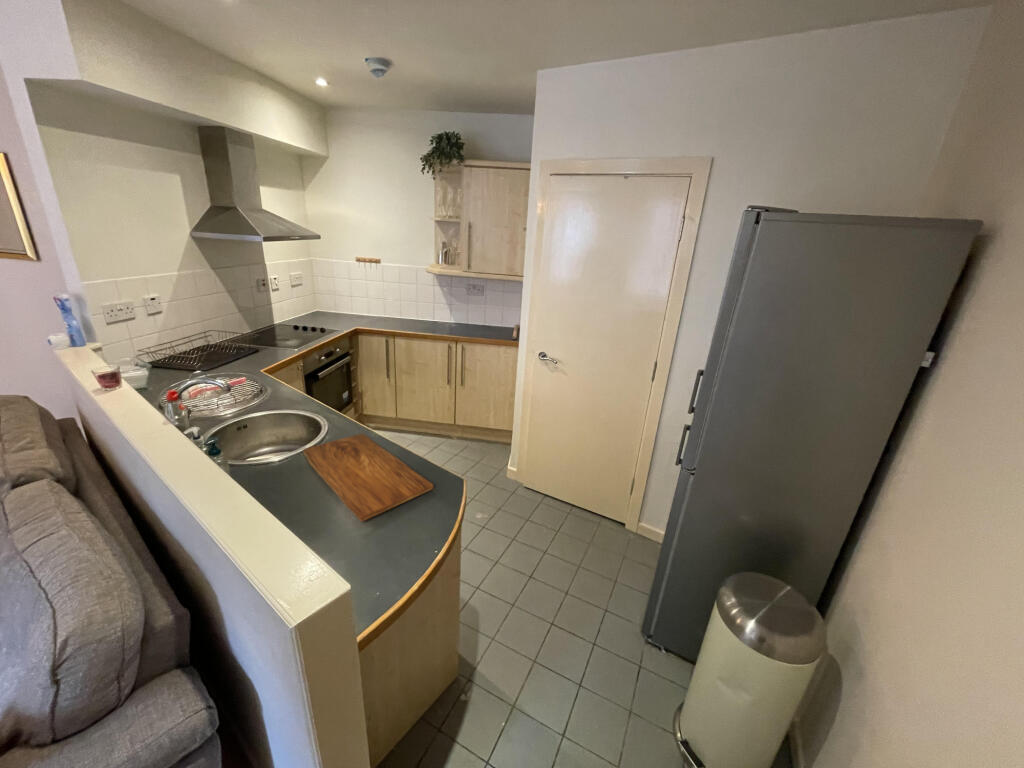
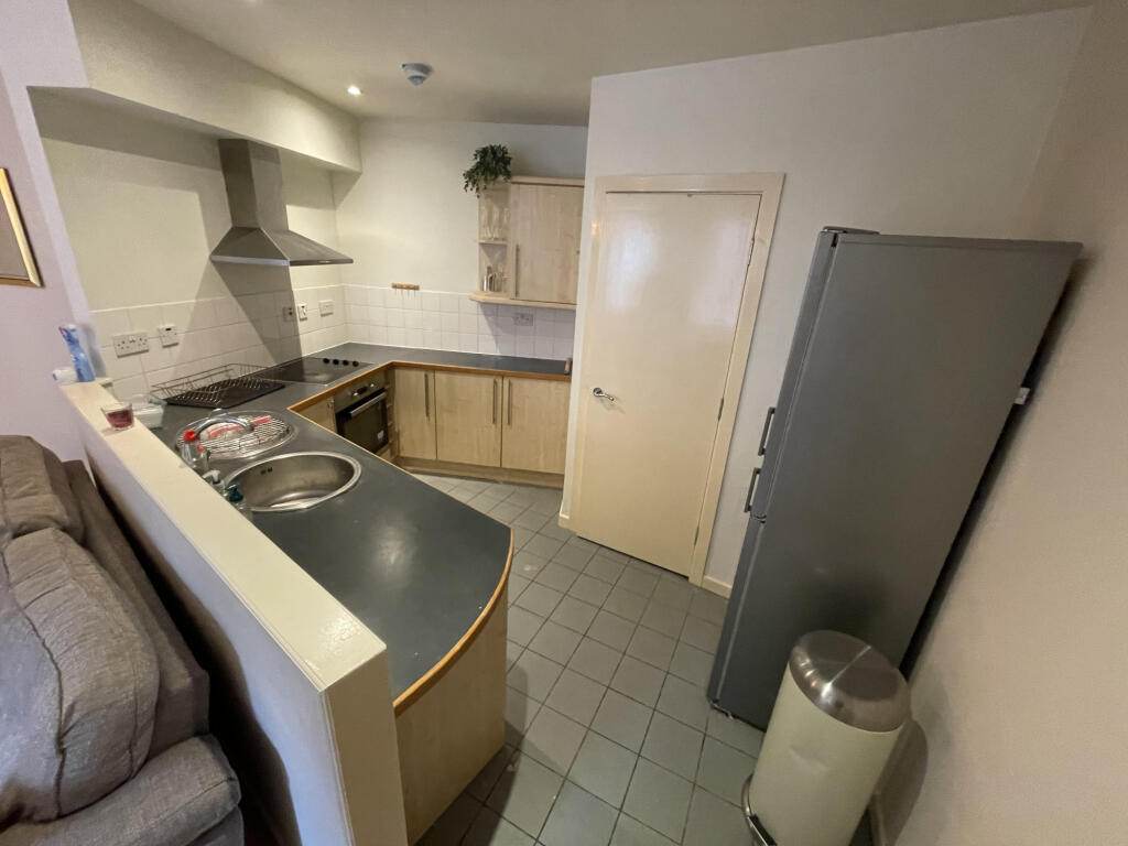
- cutting board [302,433,434,522]
